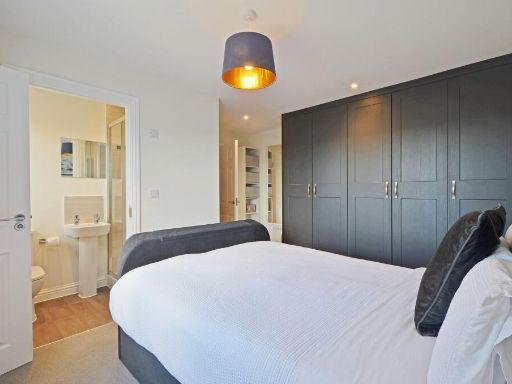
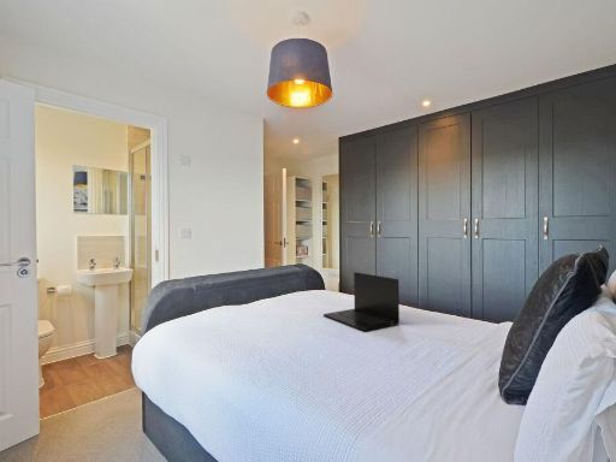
+ laptop [322,271,401,332]
